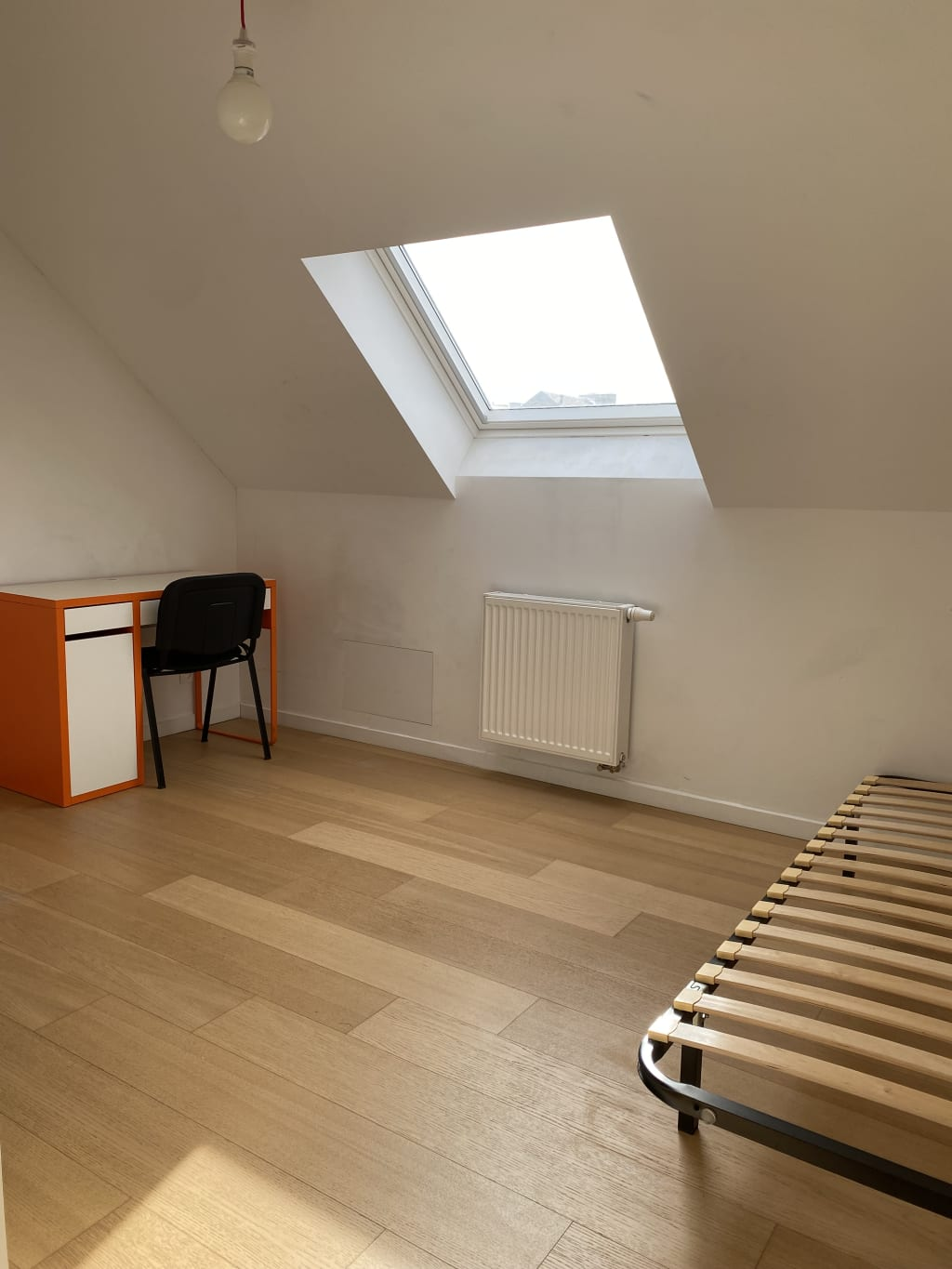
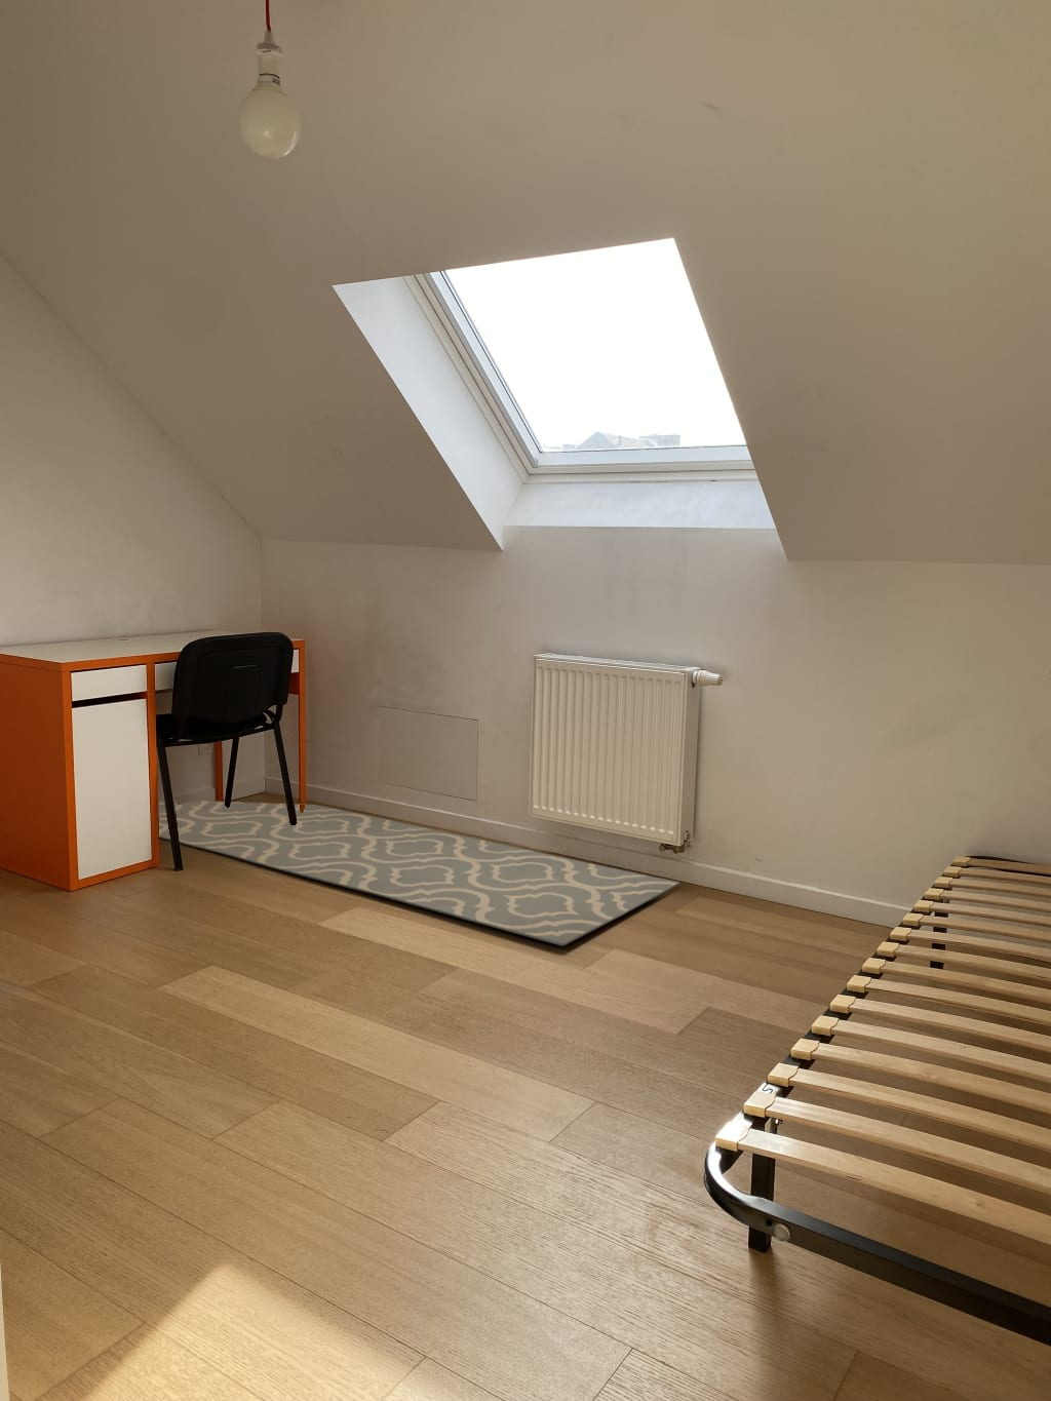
+ rug [158,799,680,946]
